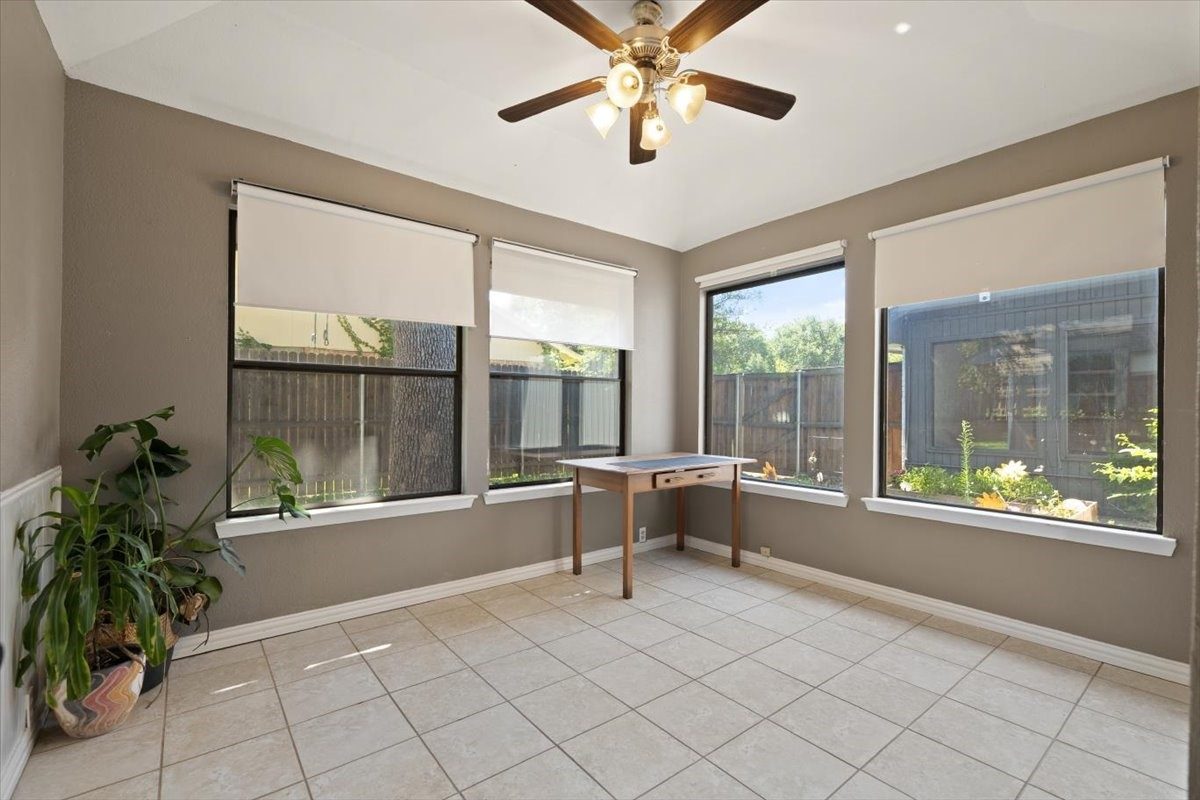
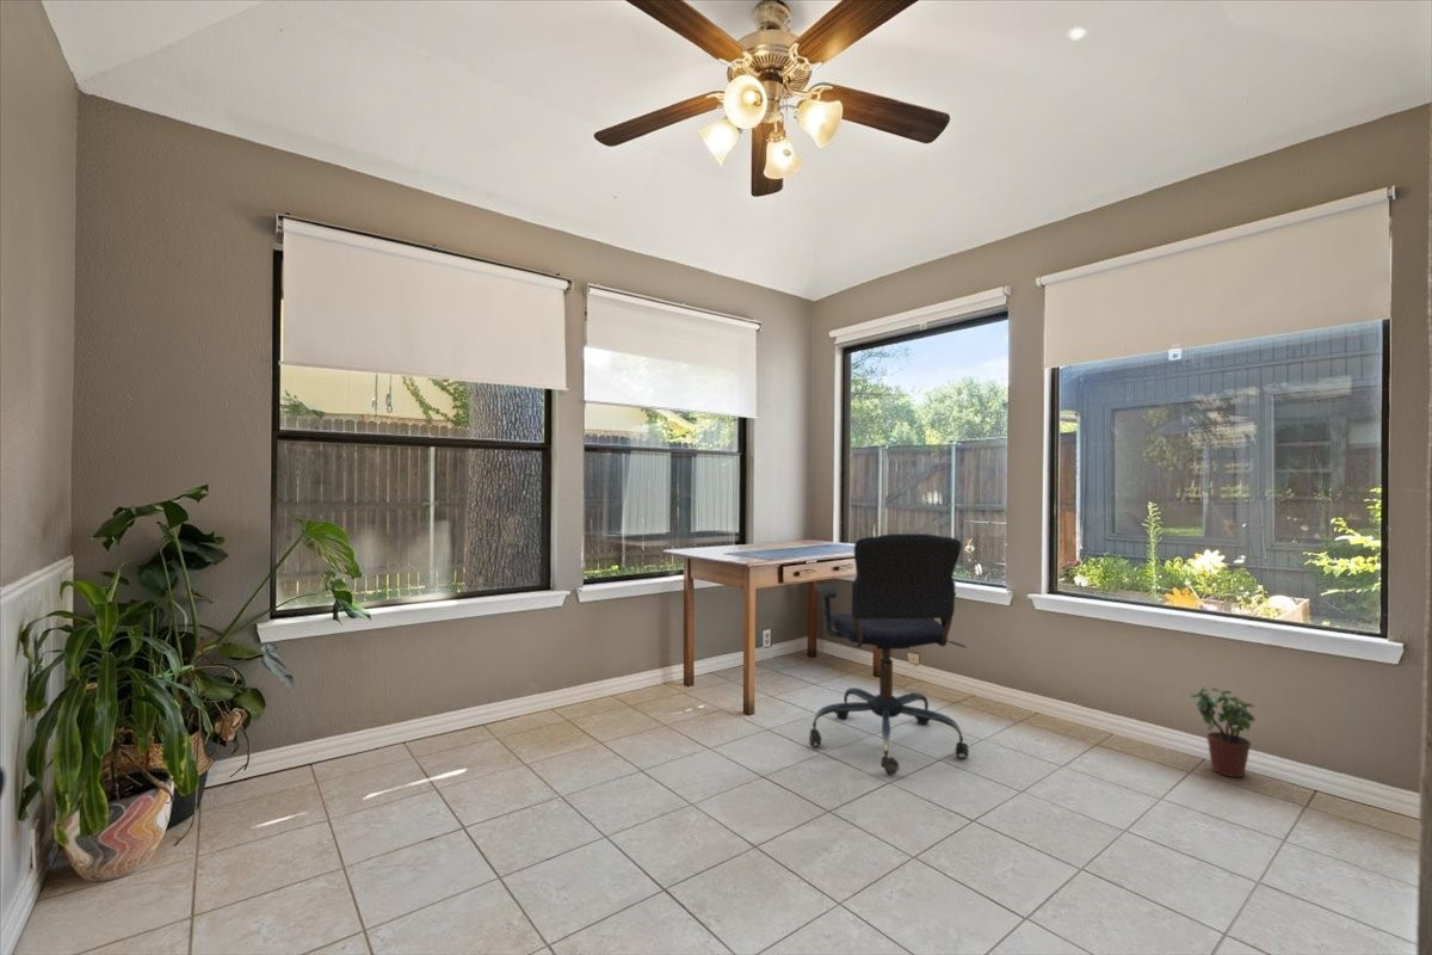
+ potted plant [1190,686,1255,778]
+ office chair [808,532,970,776]
